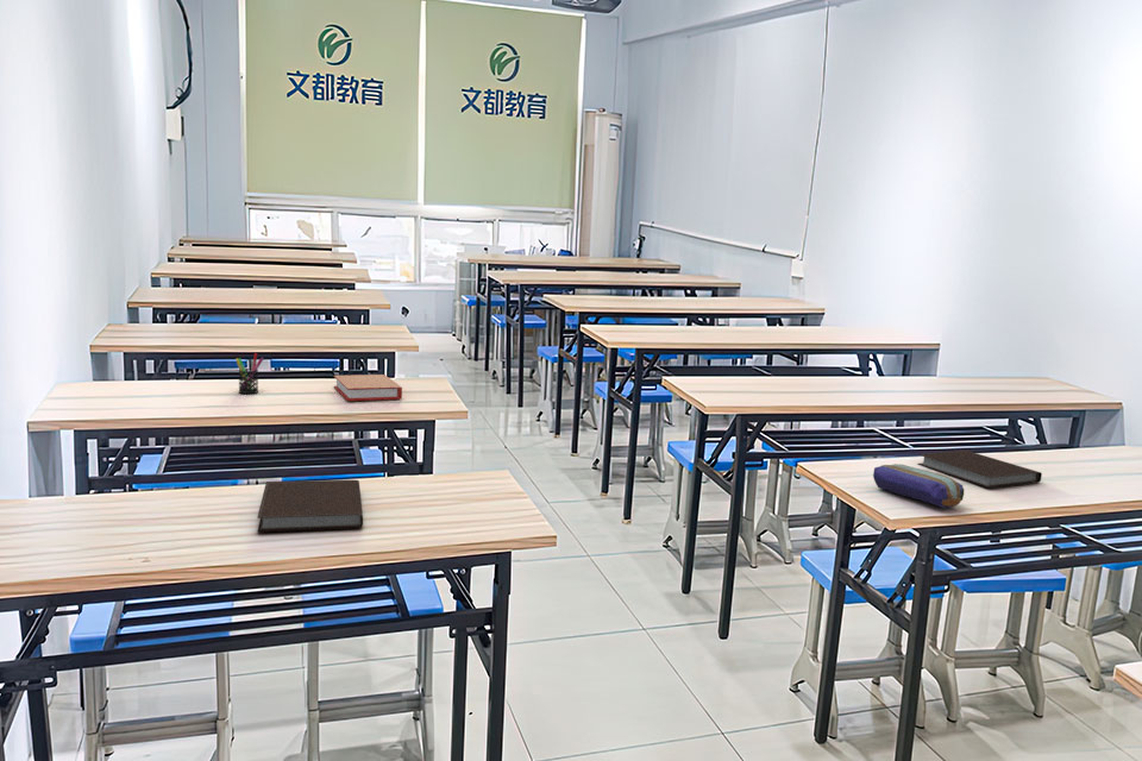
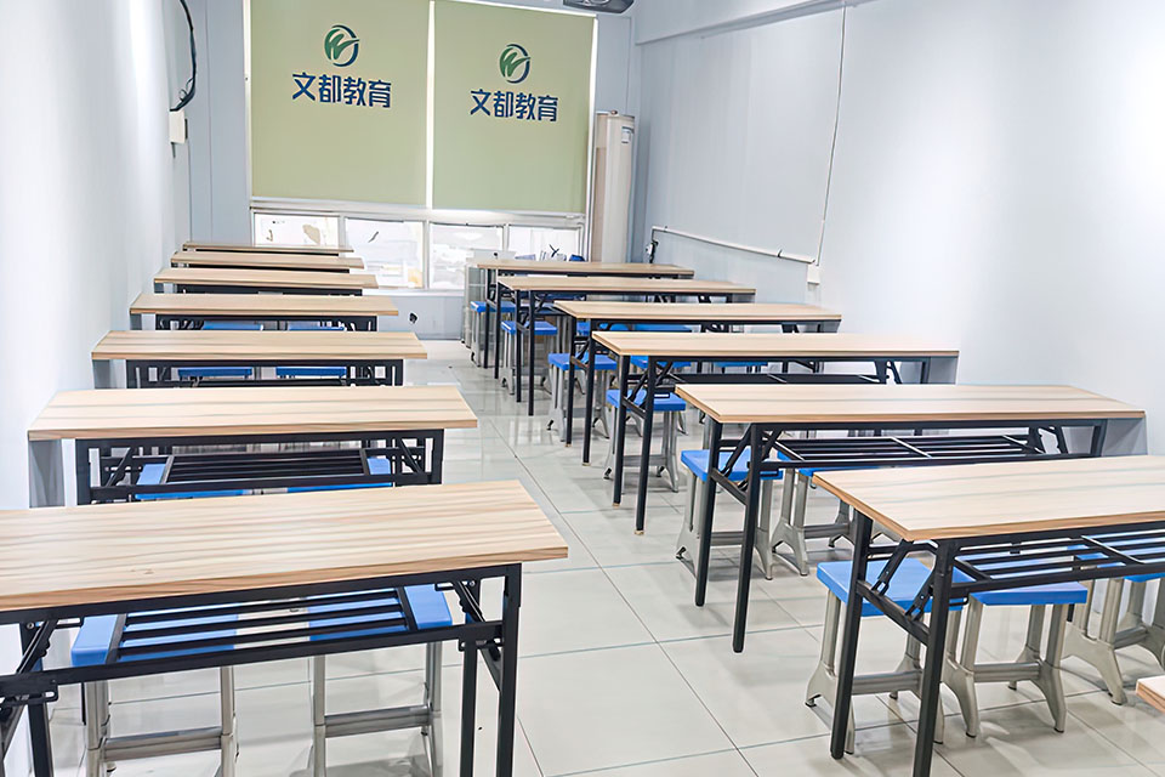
- pen holder [234,352,265,395]
- pencil case [872,463,965,509]
- book [333,373,403,402]
- notebook [917,449,1043,489]
- notebook [257,479,364,533]
